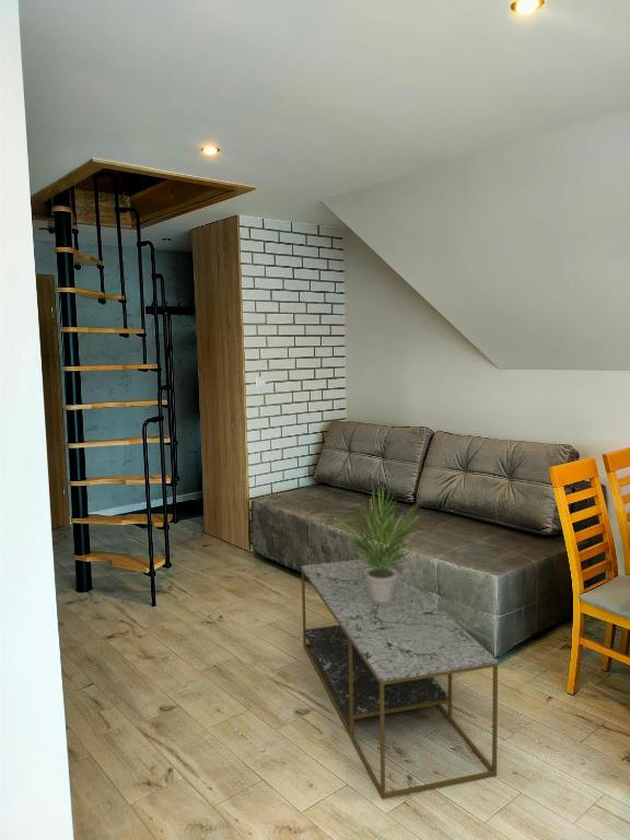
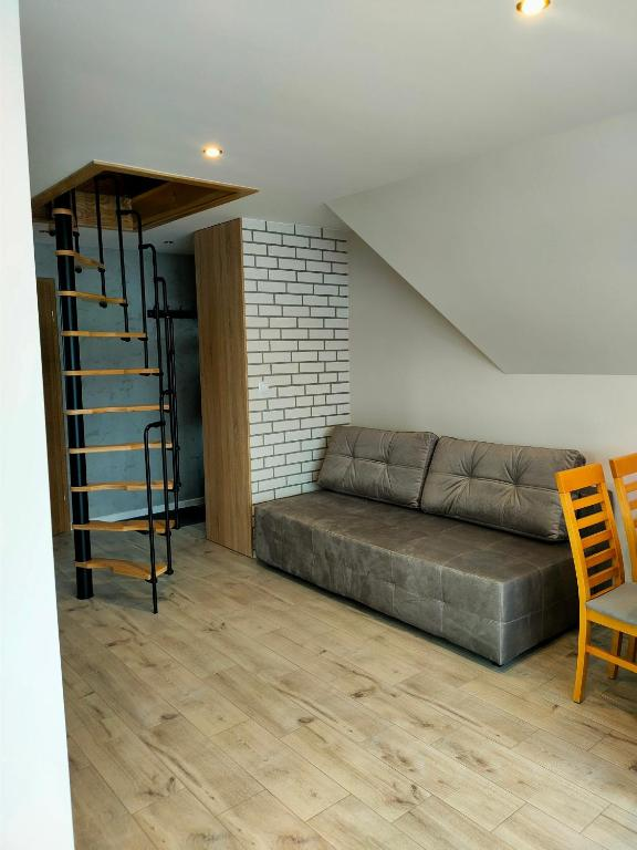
- coffee table [301,558,499,801]
- potted plant [329,486,424,604]
